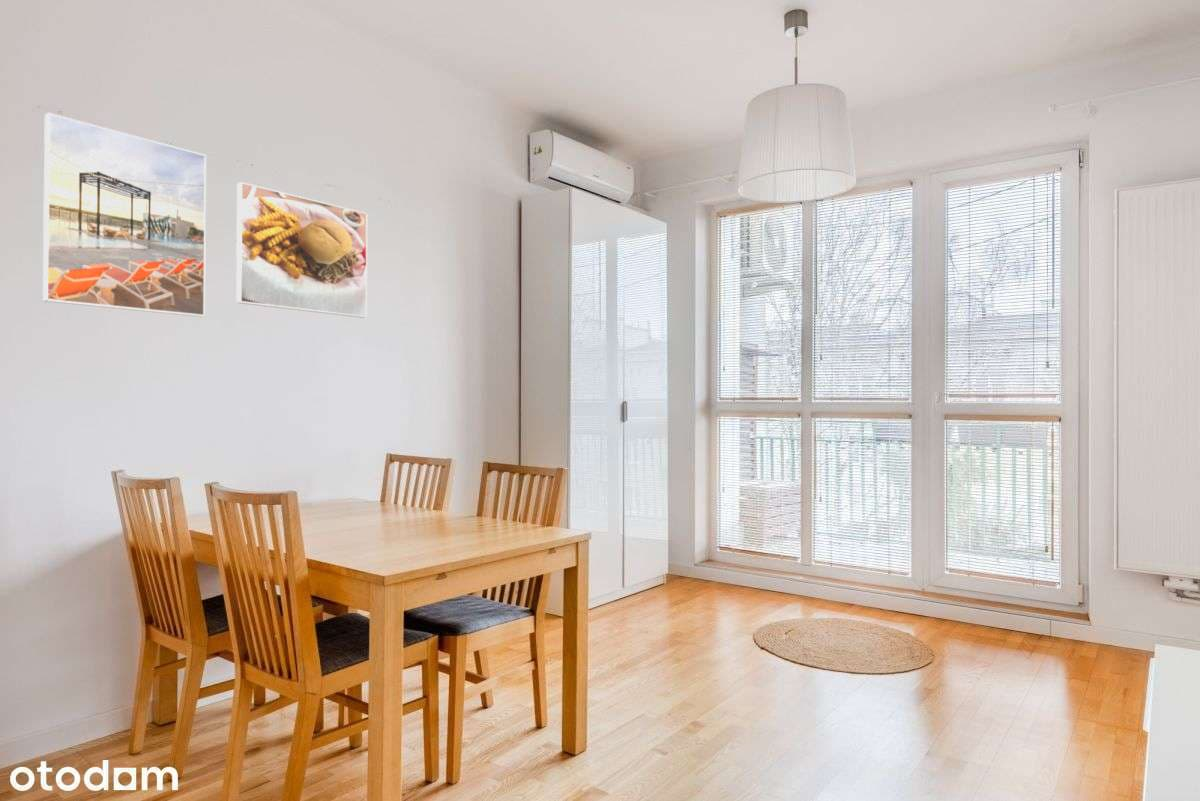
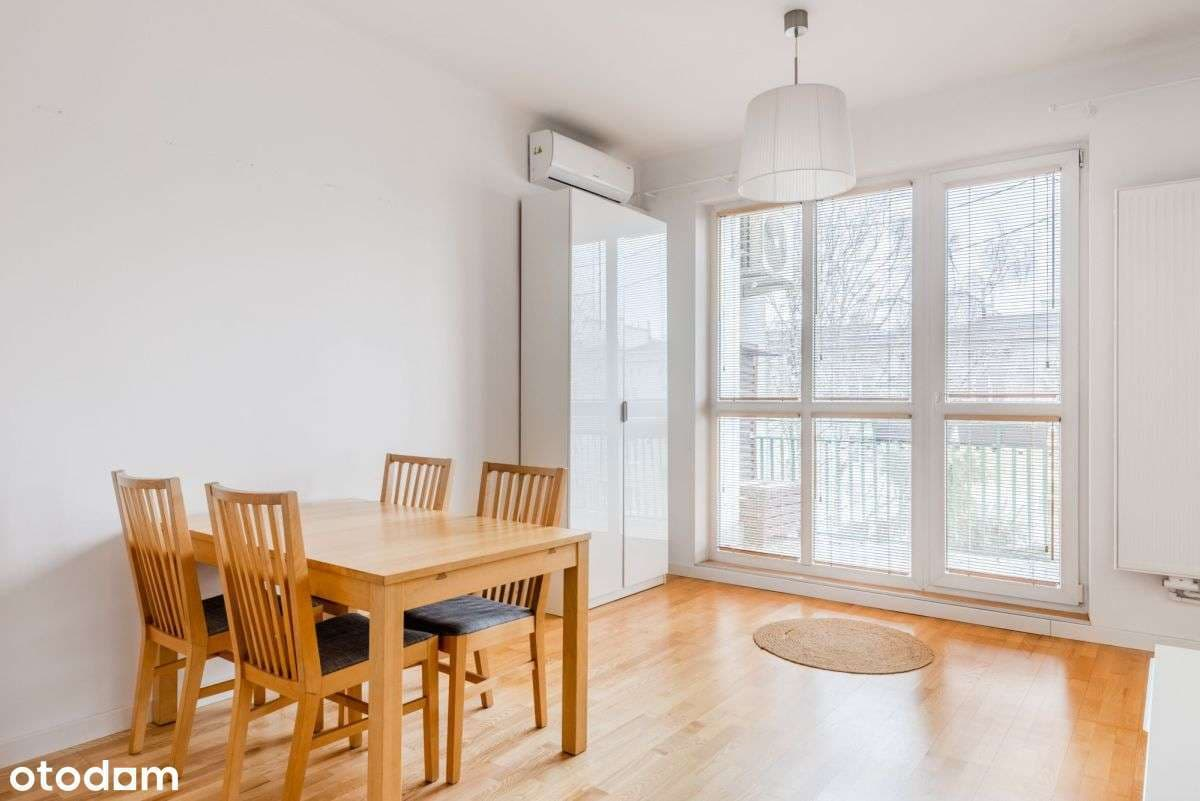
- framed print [42,112,207,318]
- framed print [235,181,368,319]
